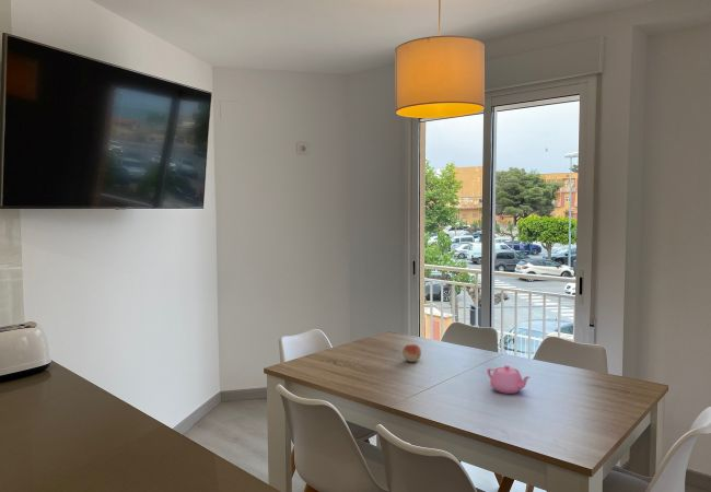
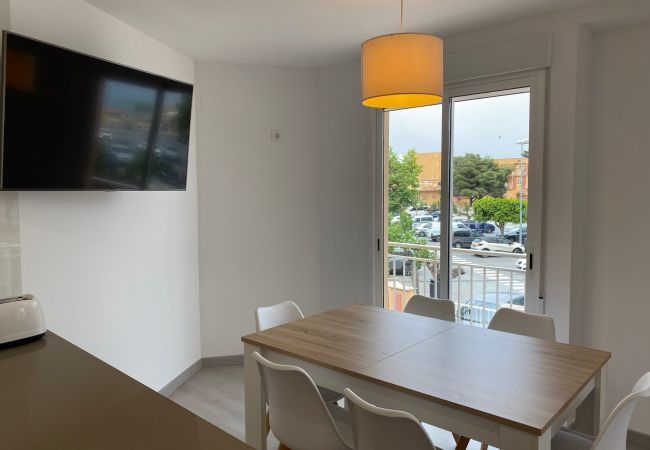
- fruit [401,343,422,363]
- teapot [486,364,532,395]
